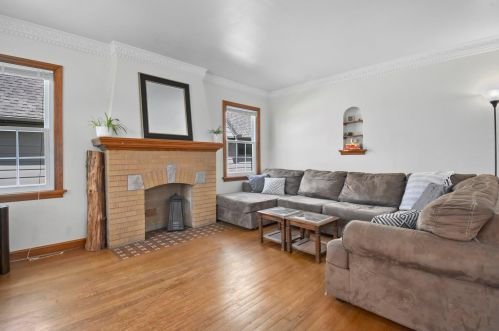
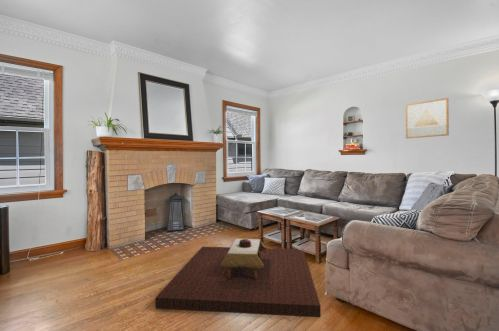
+ wall art [405,97,450,139]
+ coffee table [154,238,322,318]
